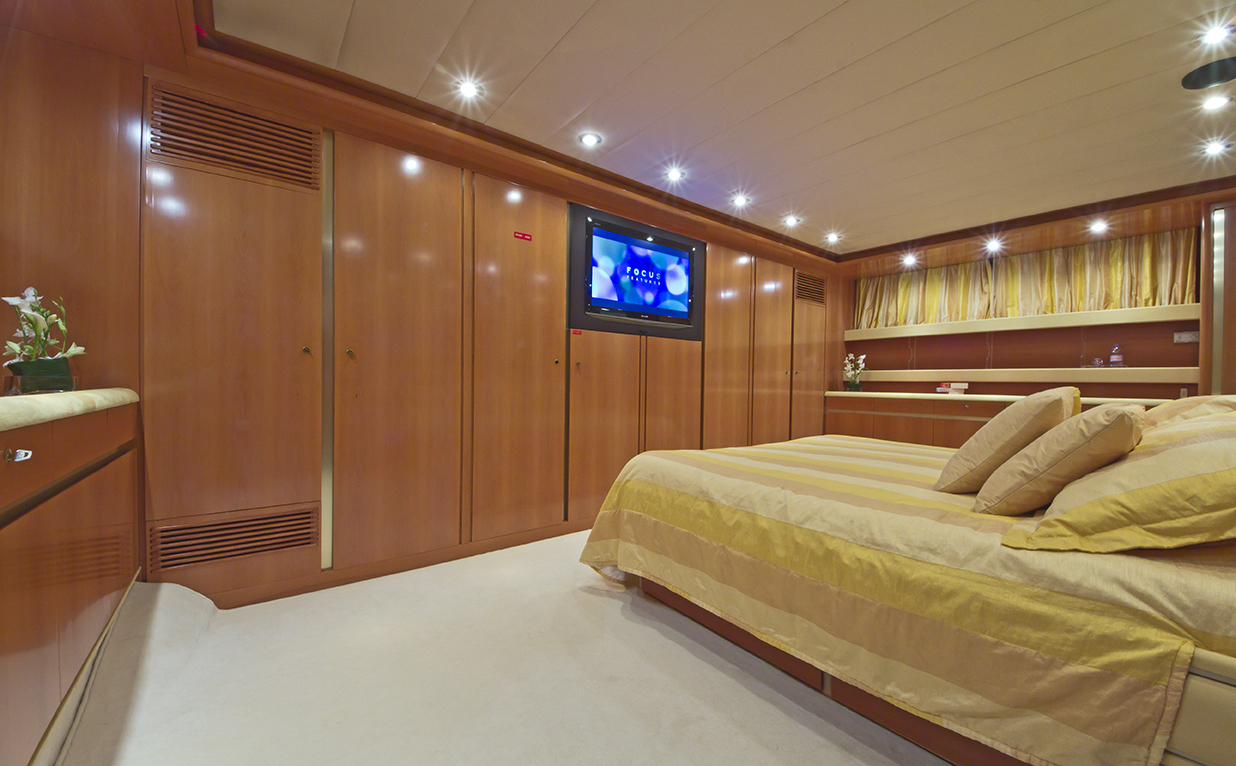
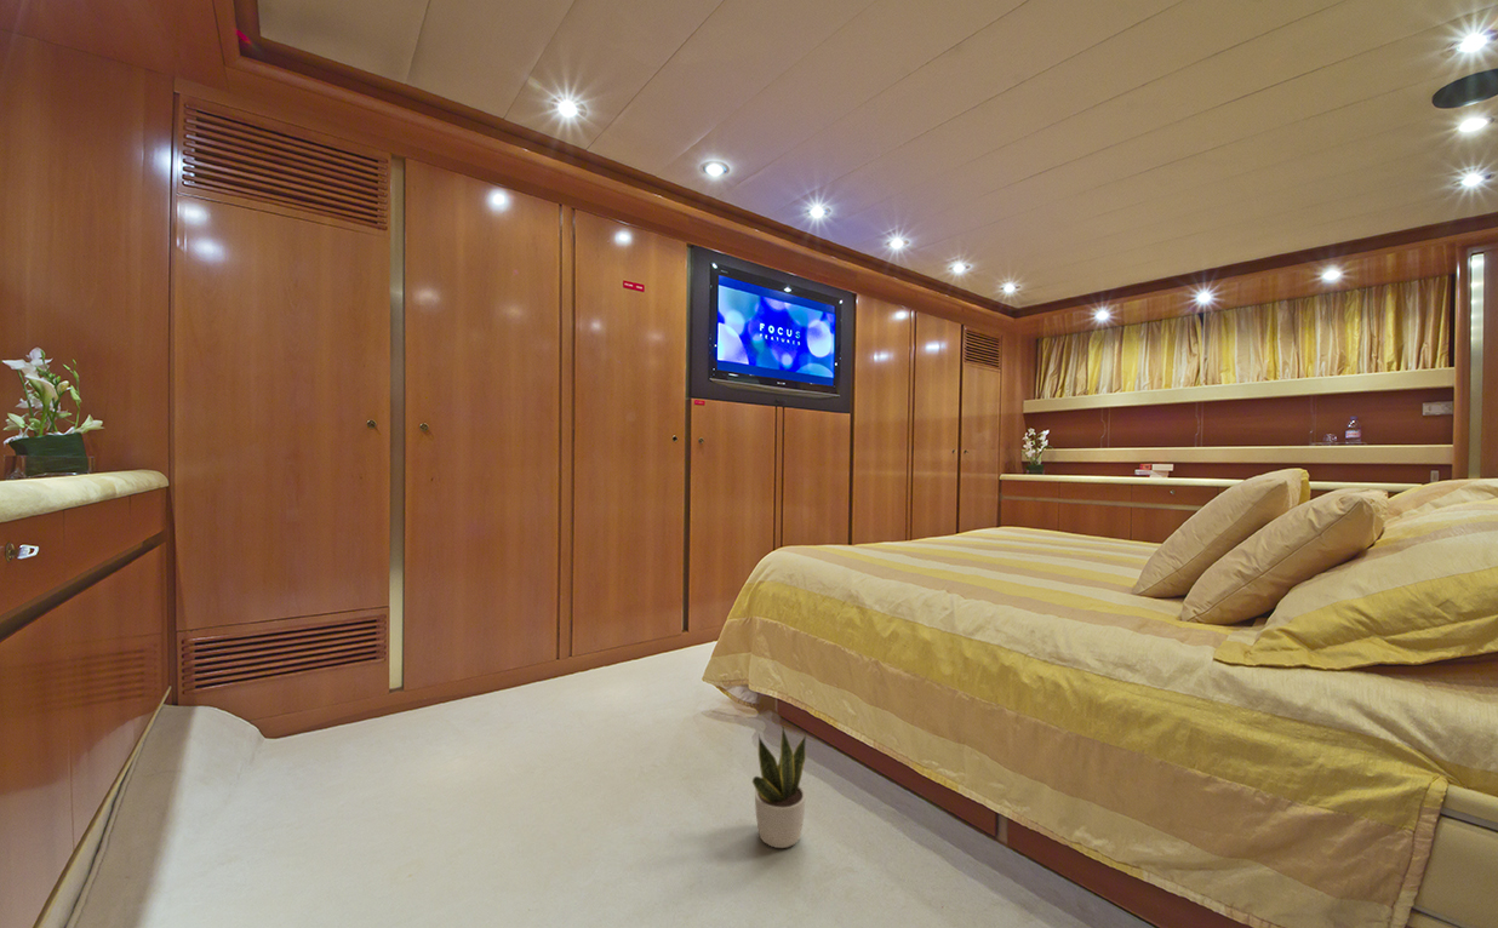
+ potted plant [751,727,807,849]
